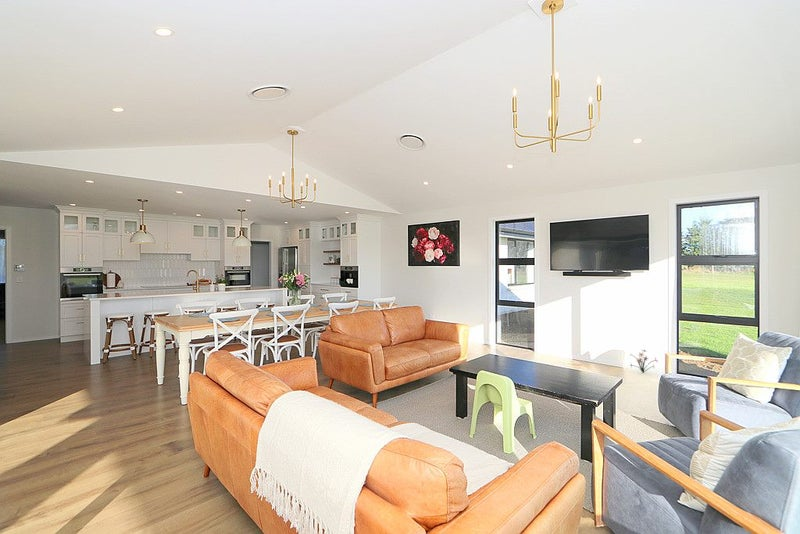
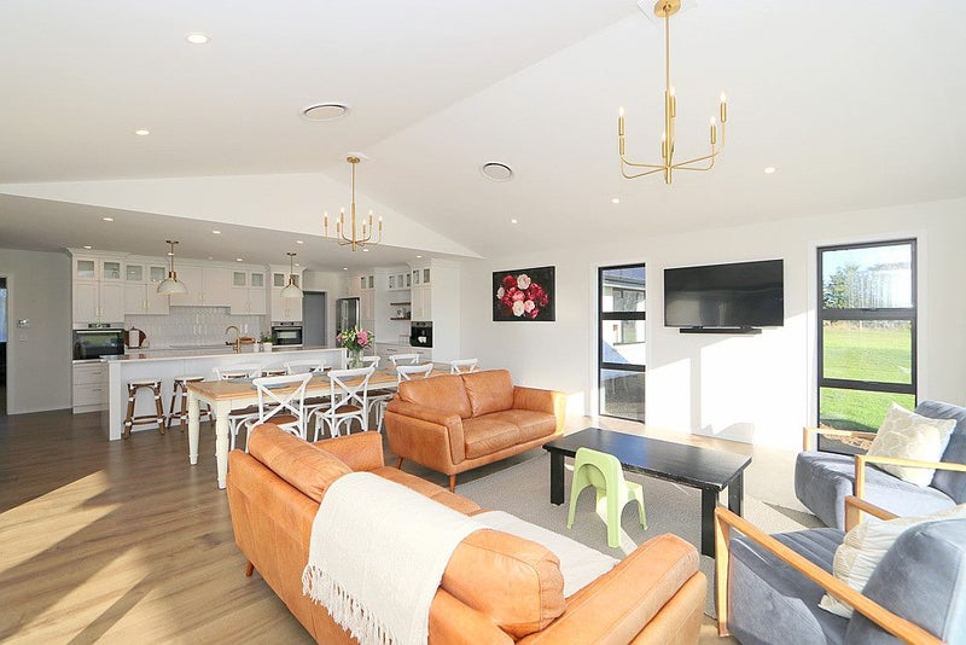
- decorative plant [629,349,658,374]
